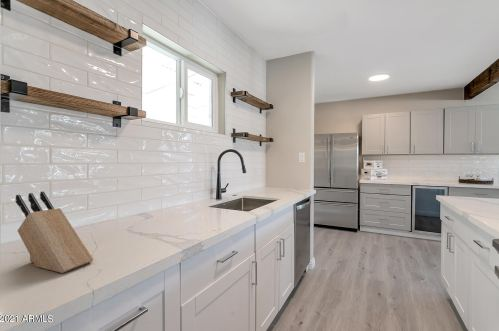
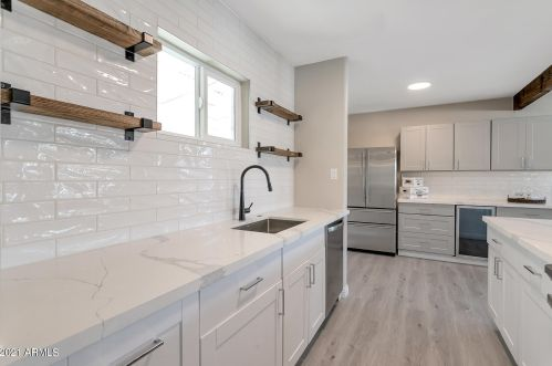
- knife block [15,191,94,274]
